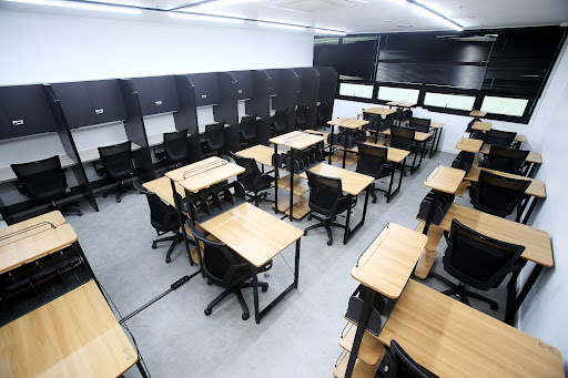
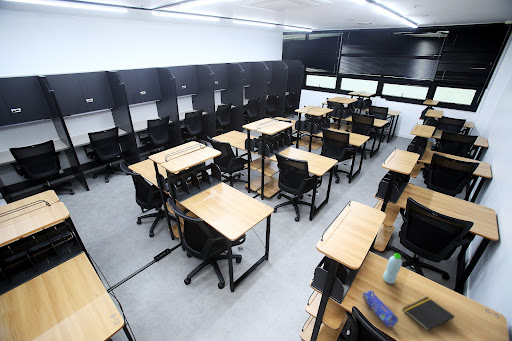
+ pencil case [361,290,399,329]
+ notepad [402,296,456,332]
+ water bottle [382,252,403,285]
